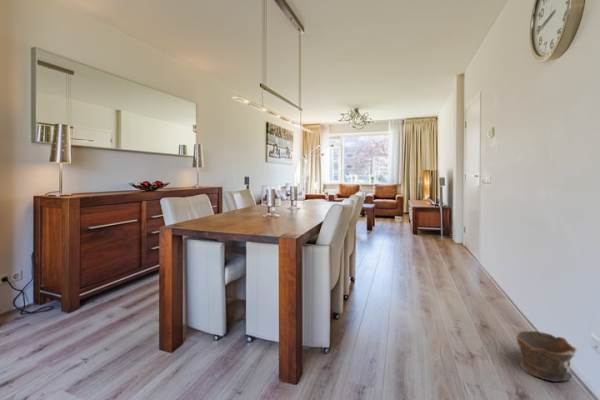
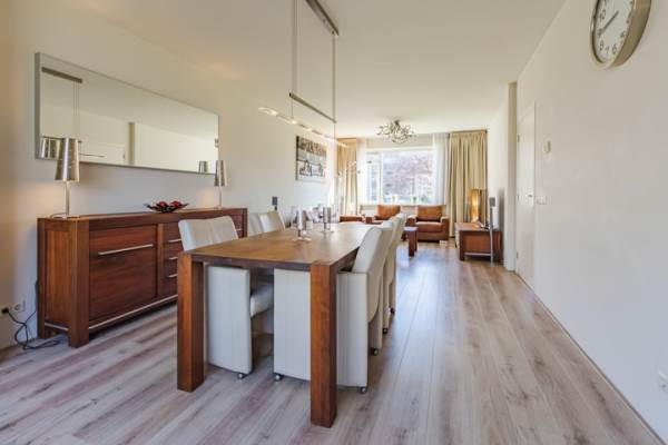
- clay pot [515,330,579,382]
